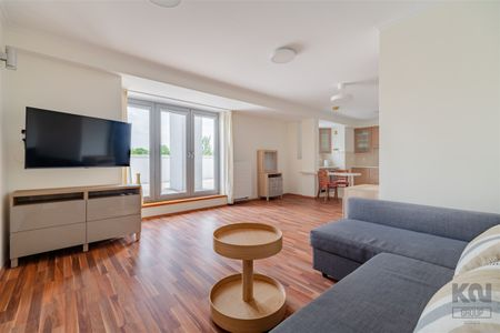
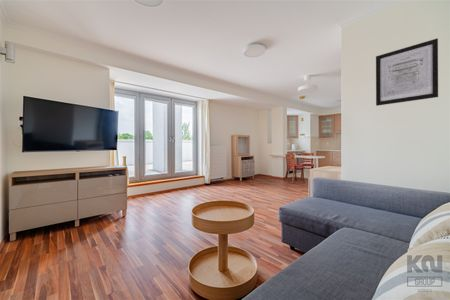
+ wall art [375,37,439,107]
